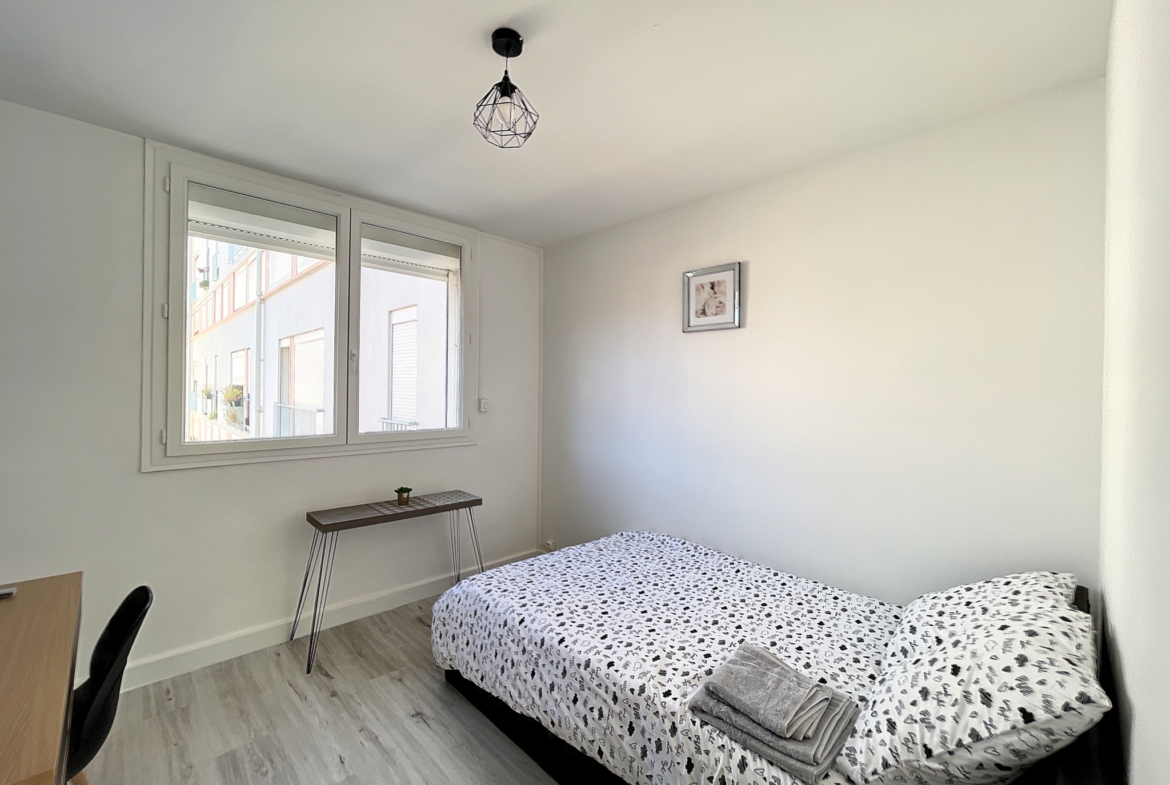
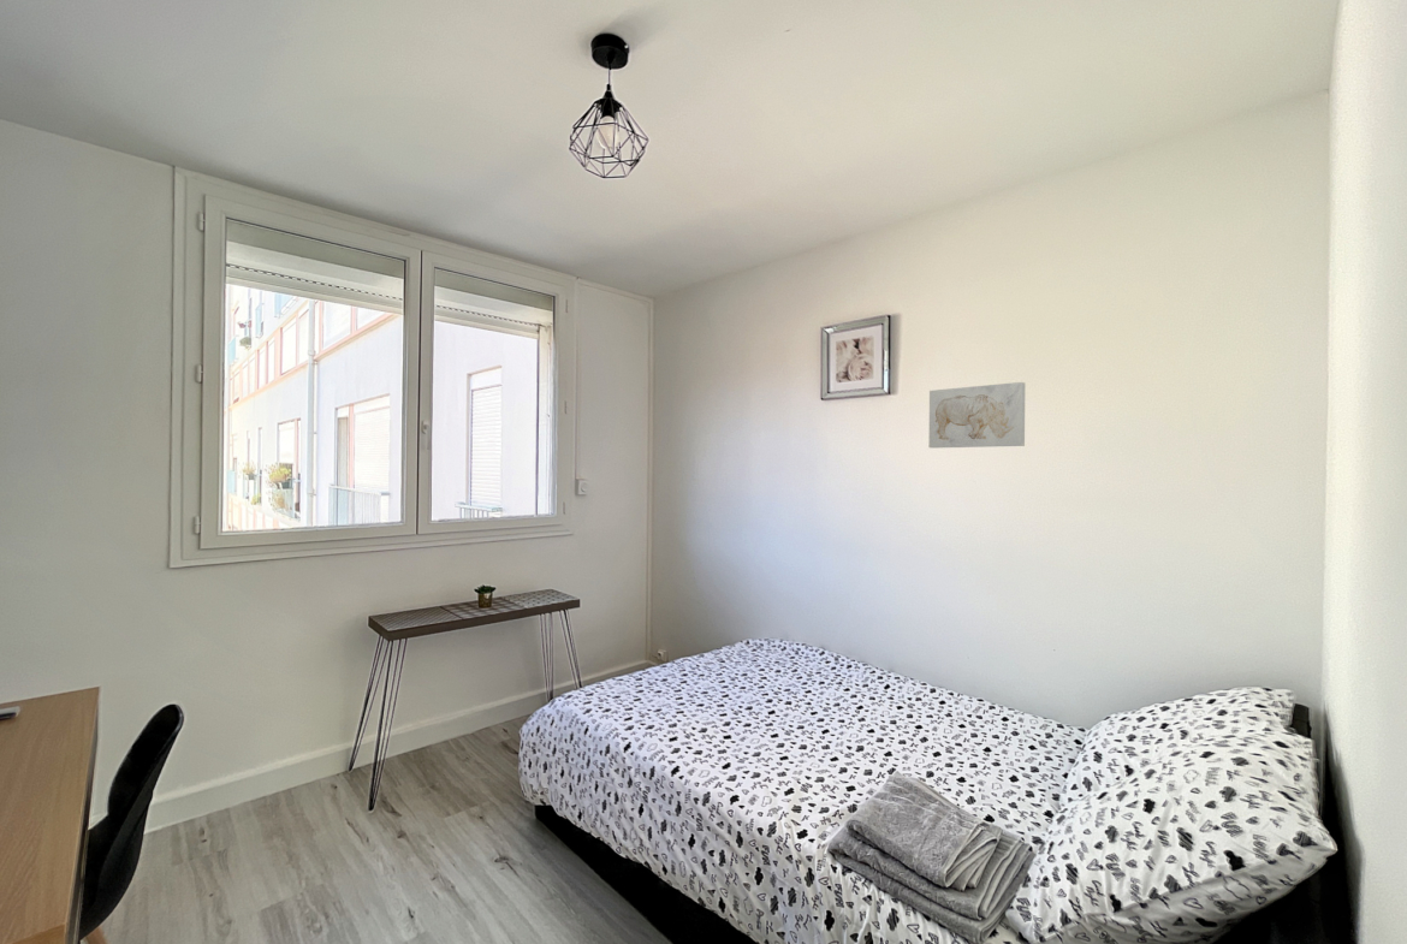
+ wall art [927,381,1026,449]
